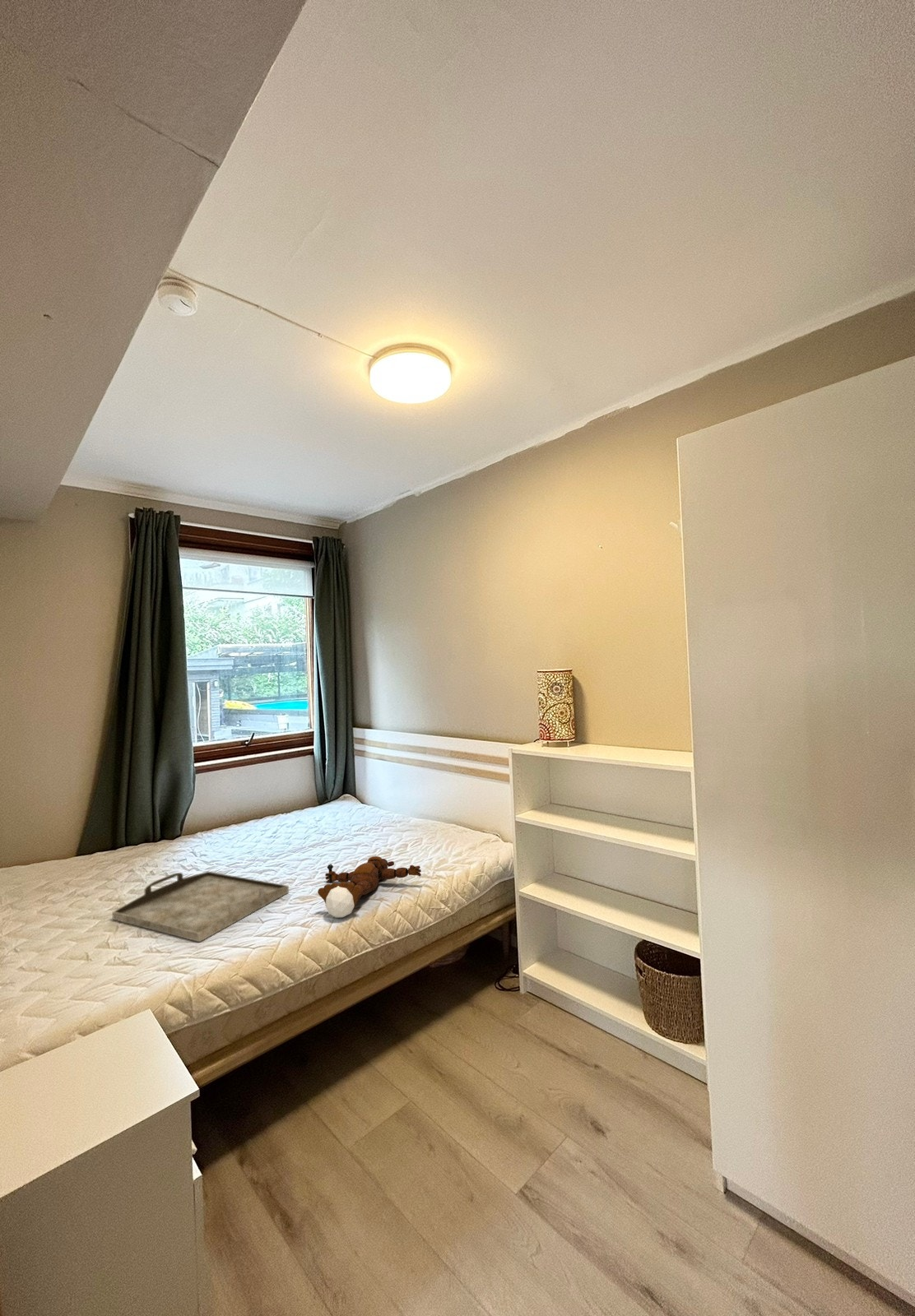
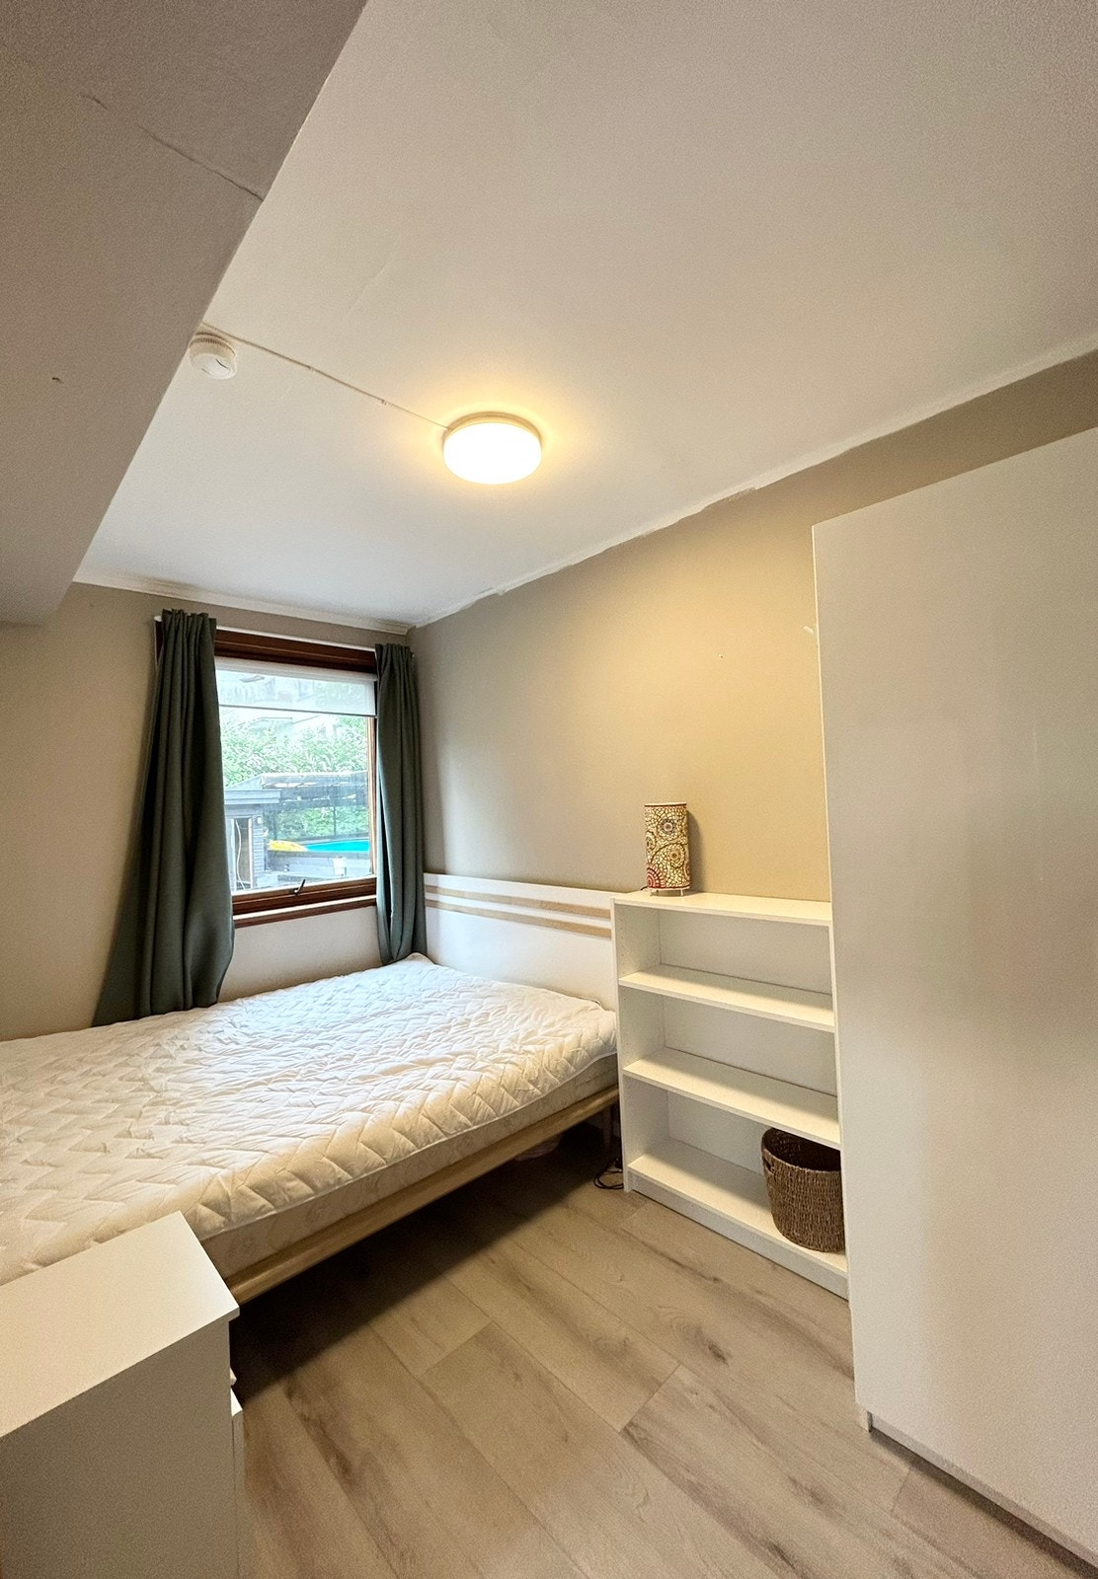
- serving tray [111,871,290,943]
- teddy bear [317,855,422,919]
